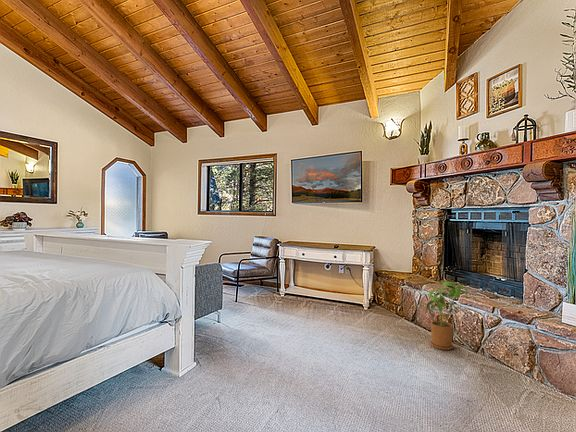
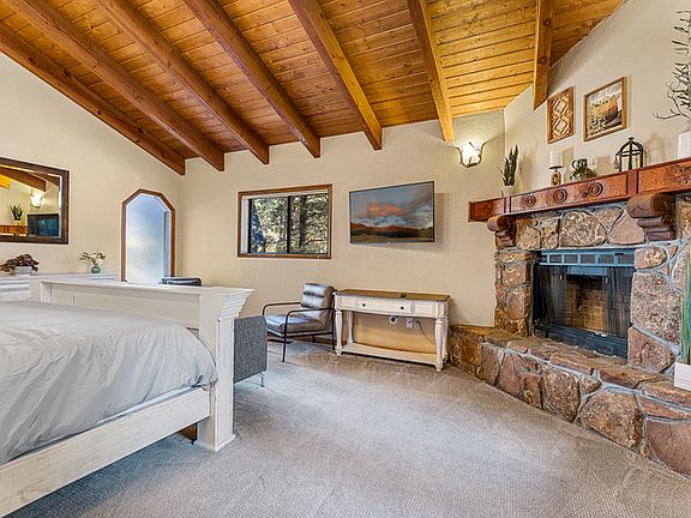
- house plant [425,281,471,351]
